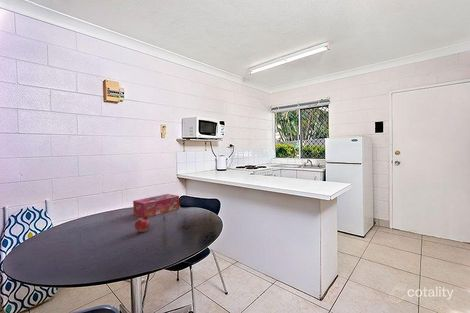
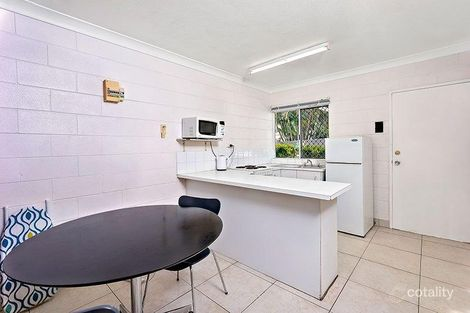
- fruit [133,215,151,233]
- tissue box [132,193,180,218]
